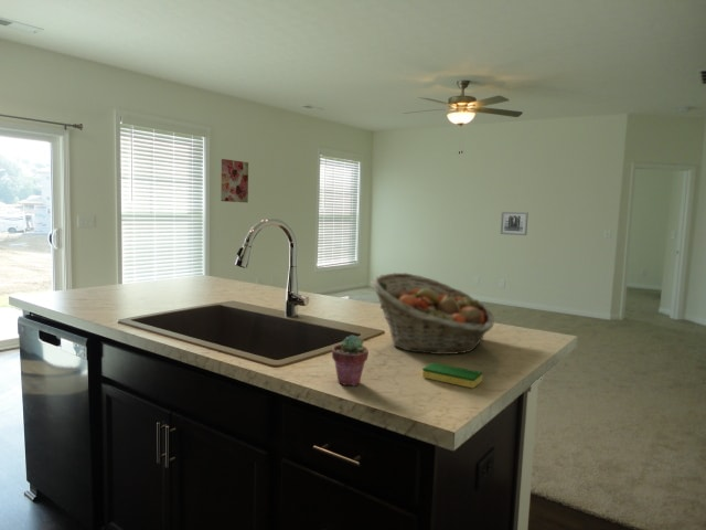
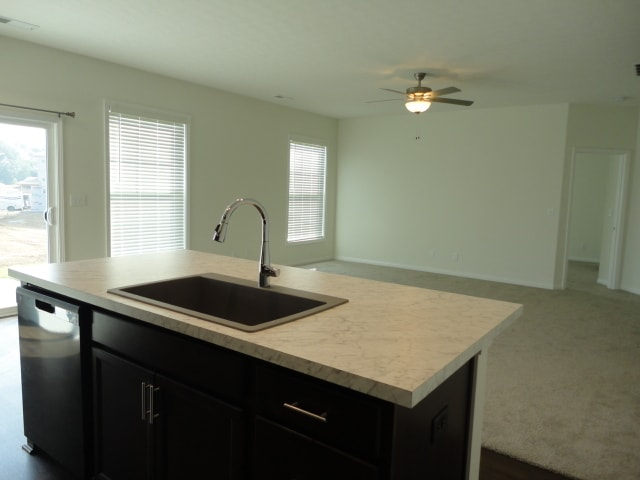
- wall art [220,158,249,203]
- dish sponge [421,361,483,389]
- wall art [500,211,530,236]
- fruit basket [370,272,495,356]
- potted succulent [331,335,370,386]
